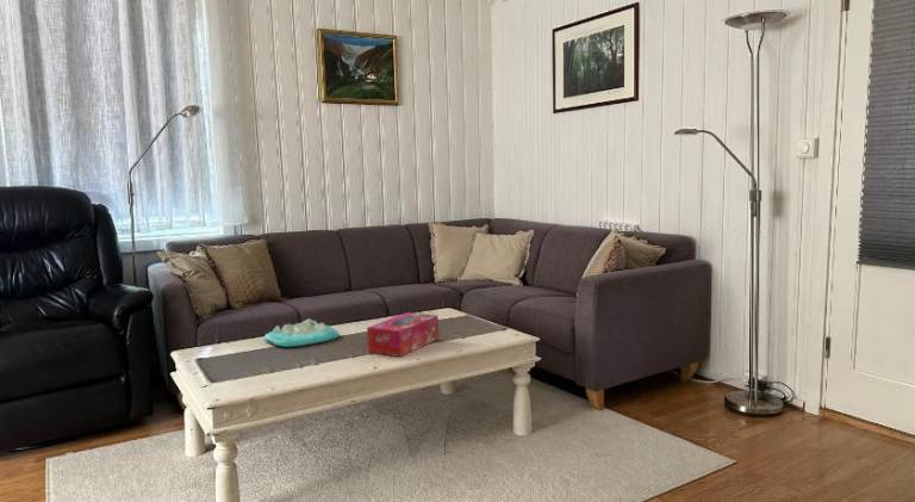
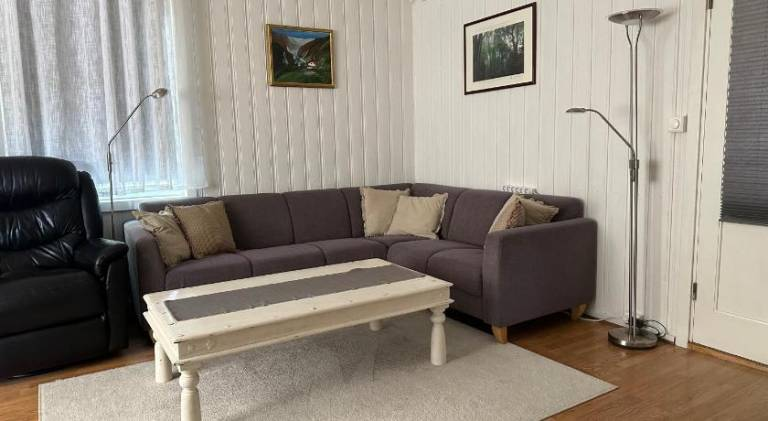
- decorative tray [263,303,340,348]
- tissue box [366,311,440,358]
